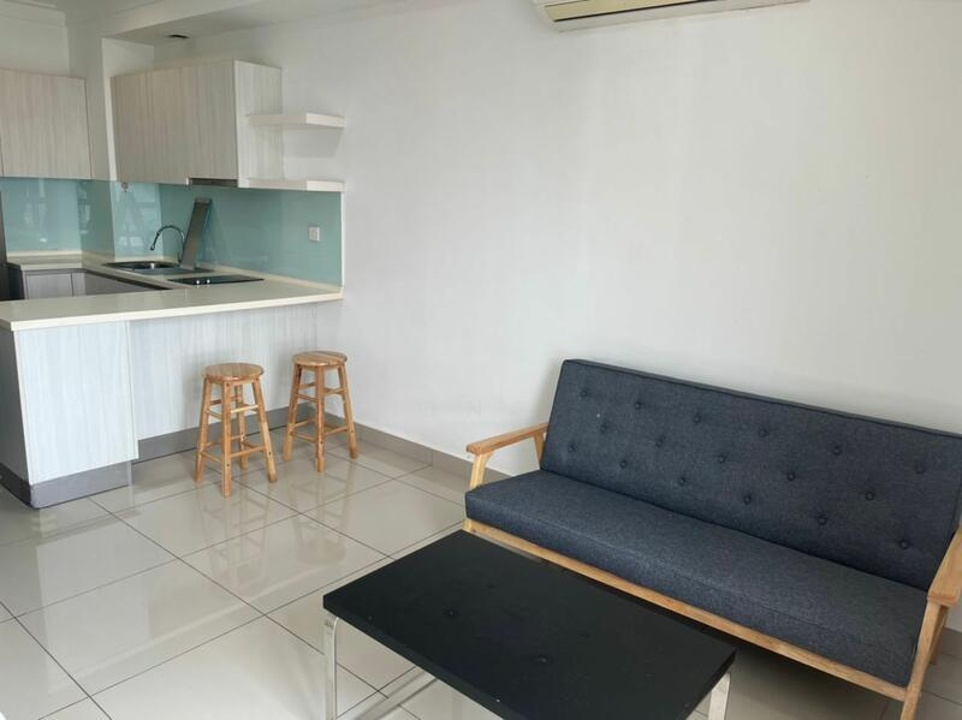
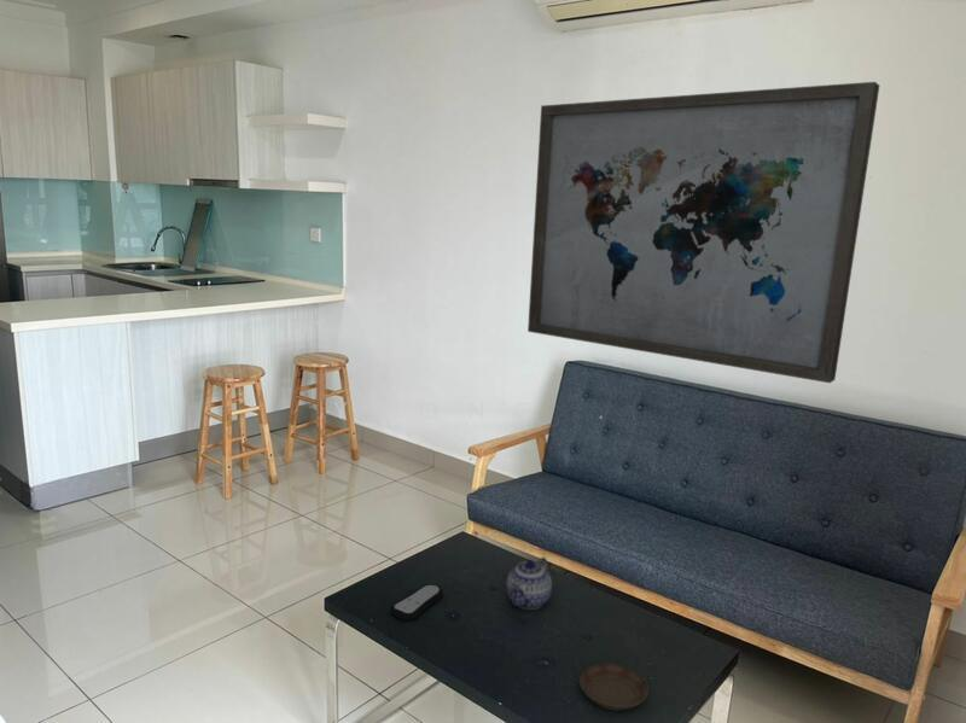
+ saucer [578,663,650,712]
+ wall art [526,81,880,384]
+ teapot [505,555,553,611]
+ remote control [389,583,444,622]
